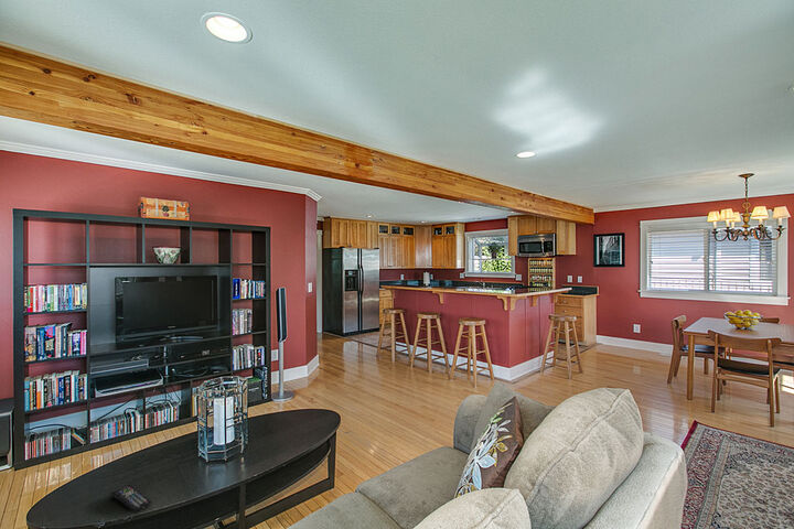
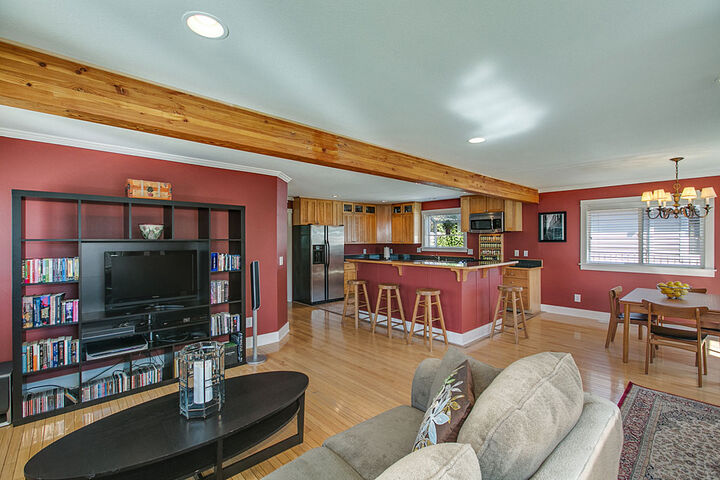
- remote control [110,483,153,514]
